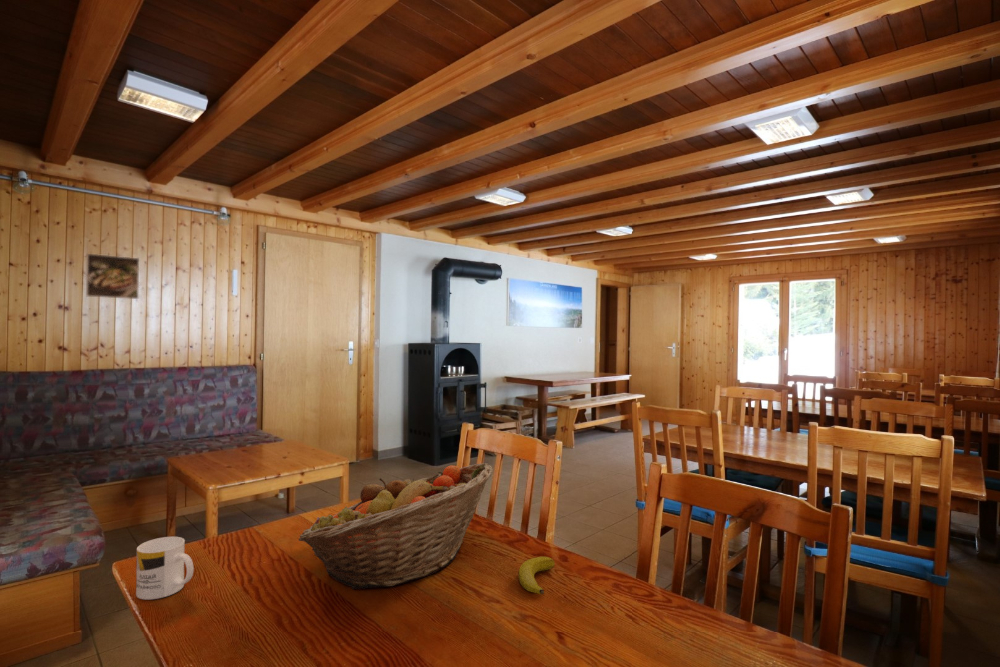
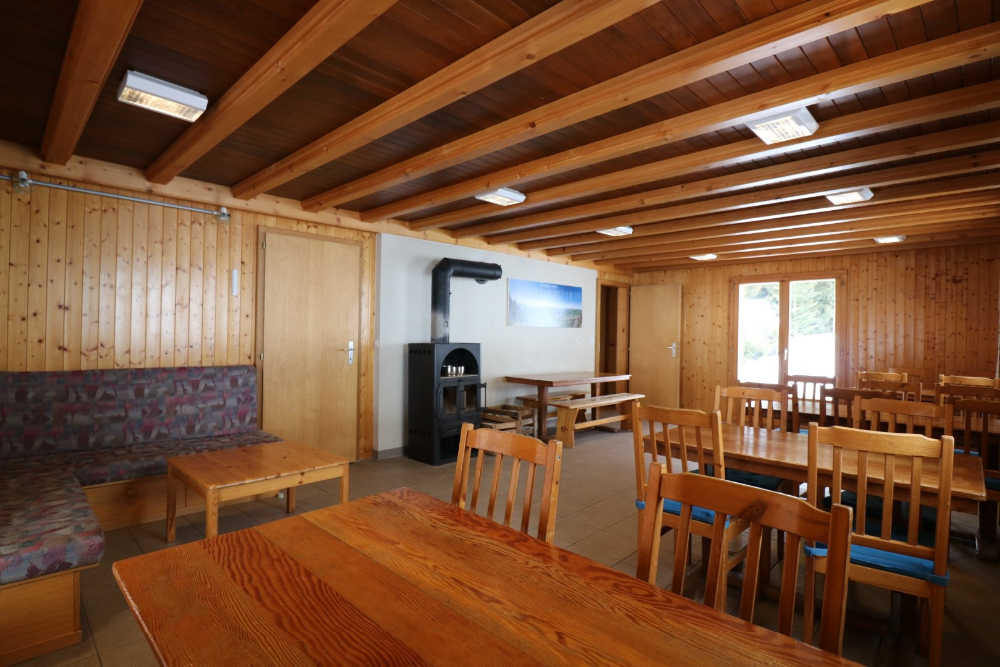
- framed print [85,253,140,300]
- banana [517,556,556,595]
- mug [135,536,195,601]
- fruit basket [298,462,494,590]
